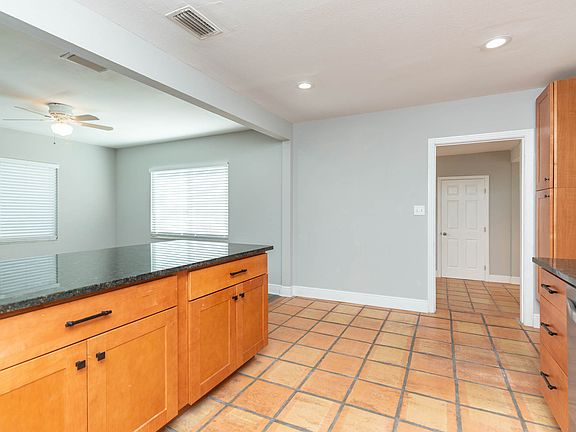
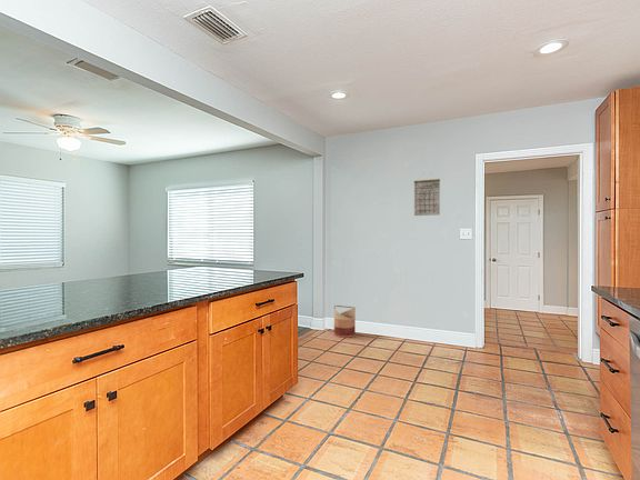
+ calendar [413,172,441,217]
+ basket [333,304,357,338]
